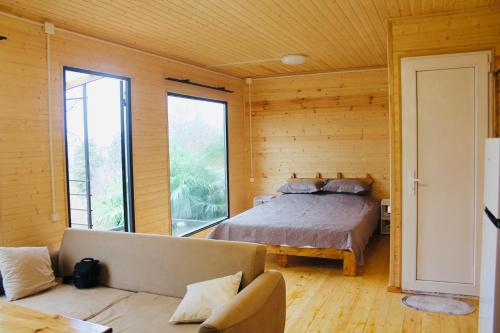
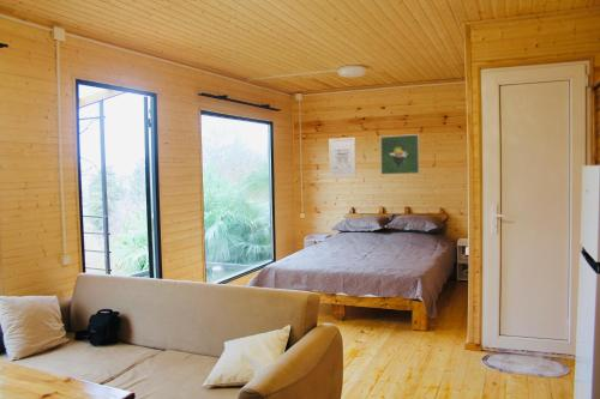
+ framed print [379,133,421,176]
+ wall art [328,137,356,179]
